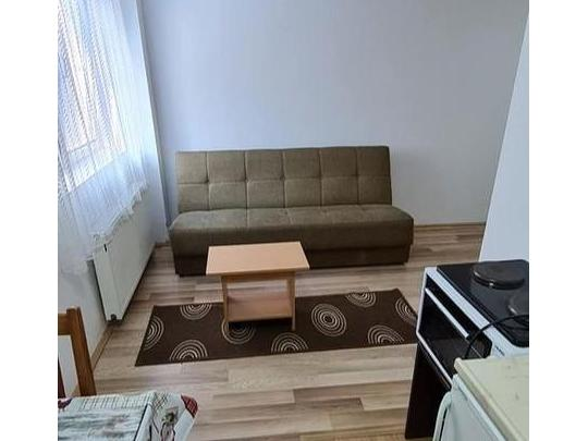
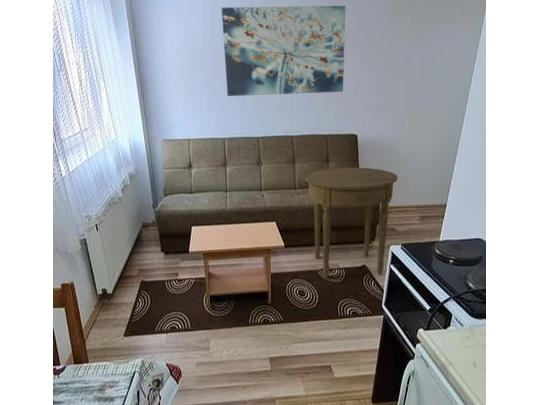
+ wall art [221,5,346,97]
+ side table [304,167,399,279]
